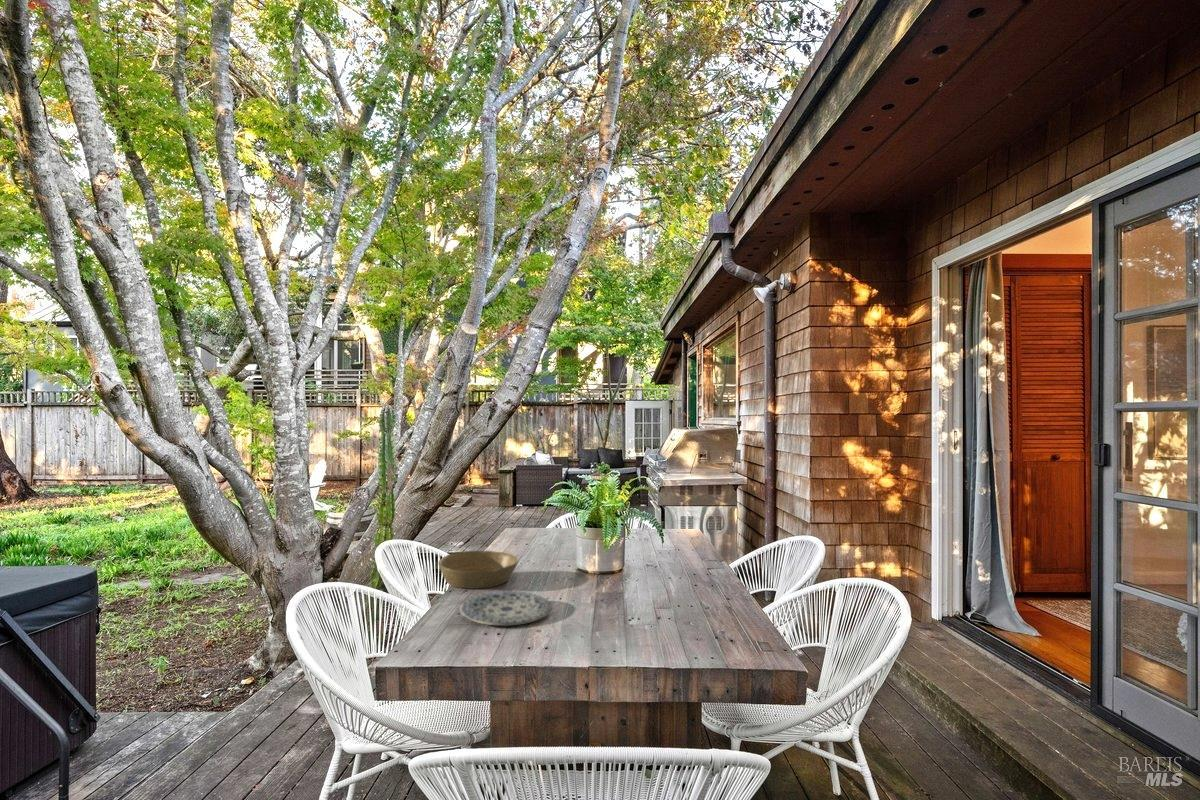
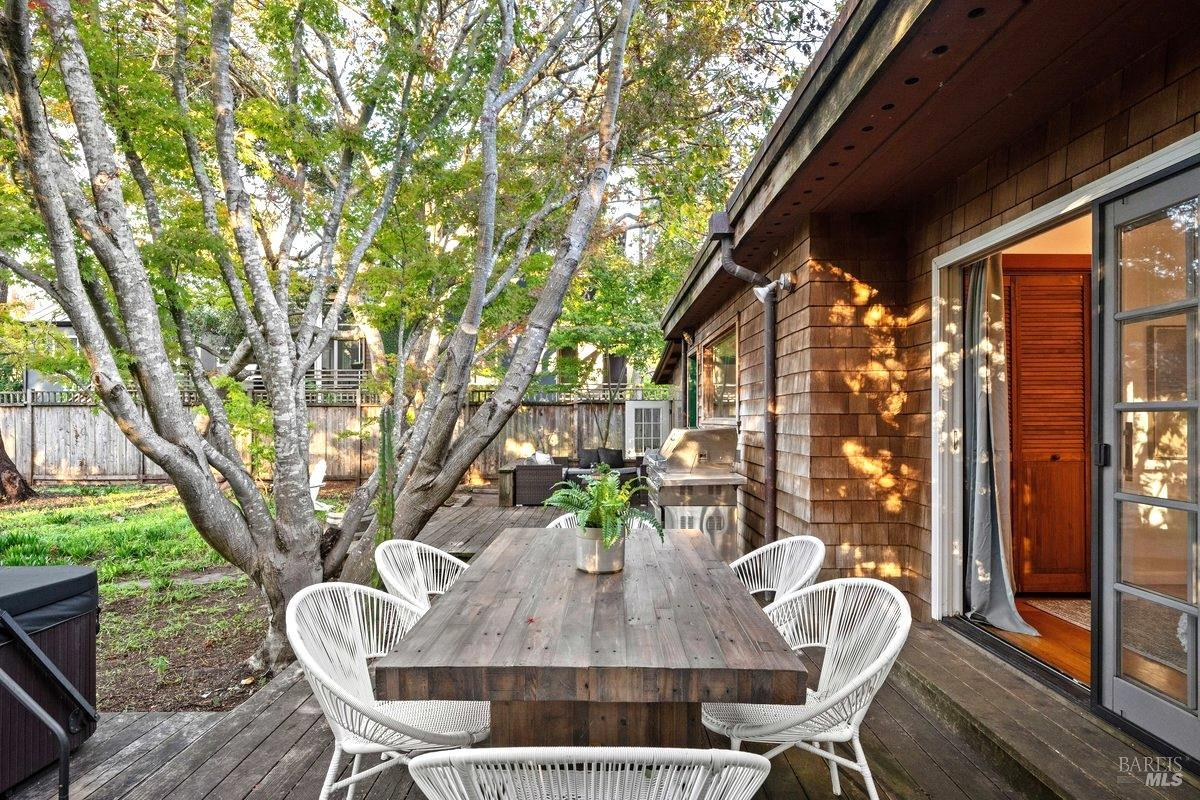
- bowl [437,550,519,590]
- plate [459,590,553,626]
